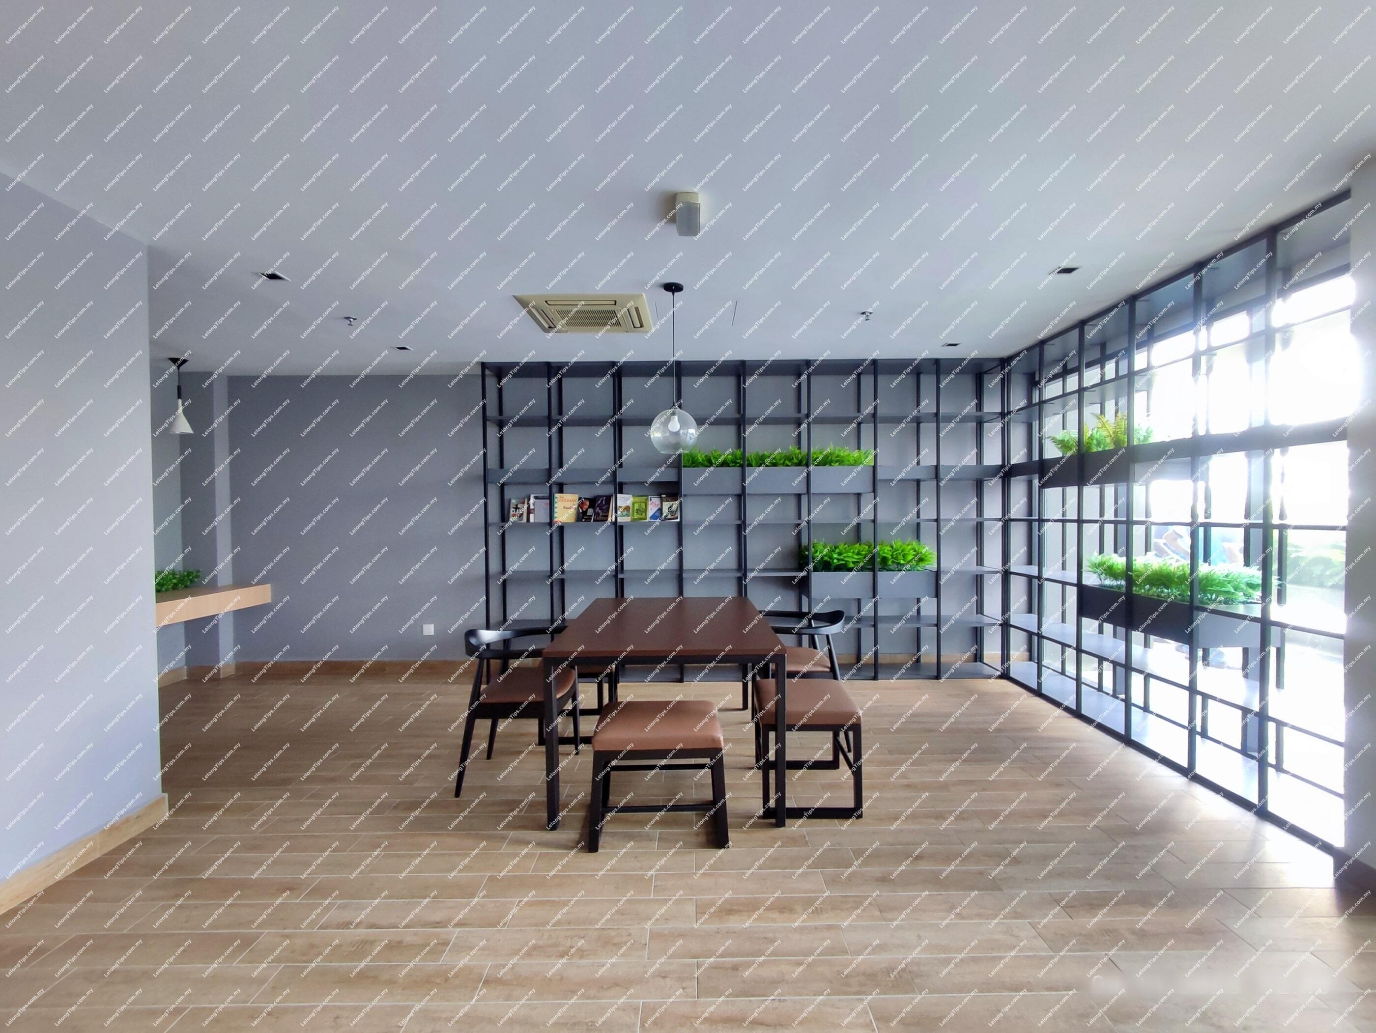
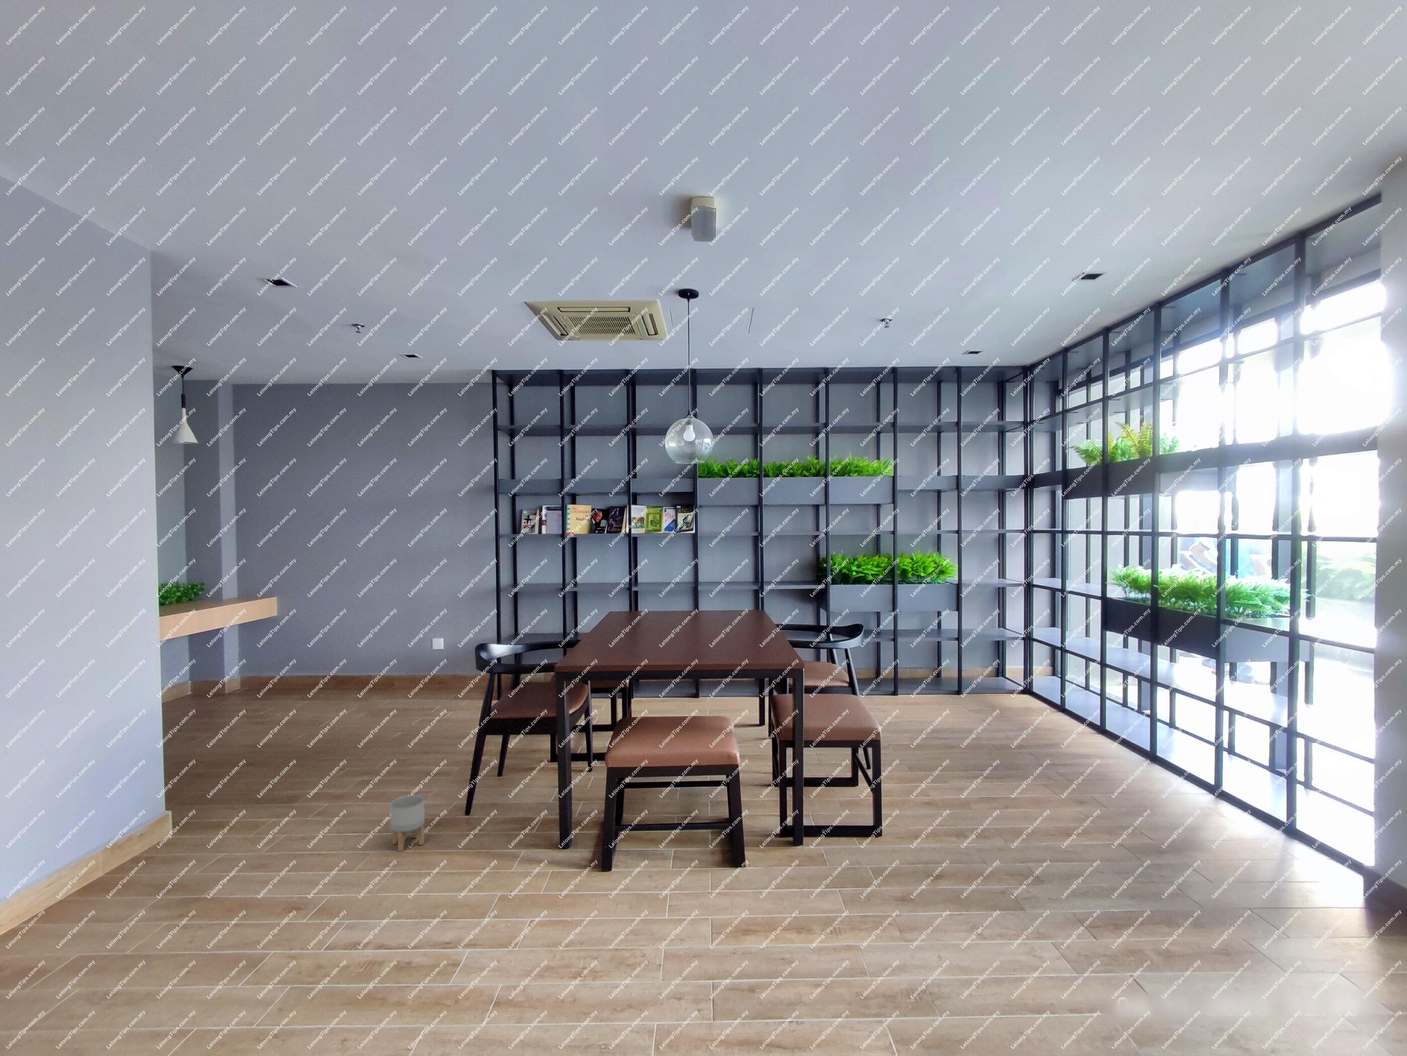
+ planter [389,794,425,852]
